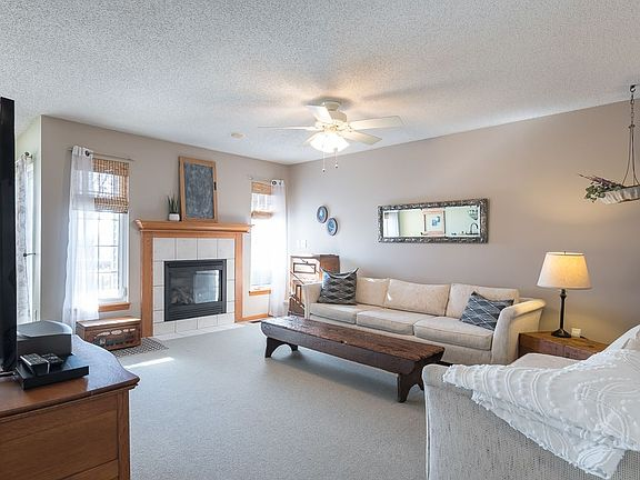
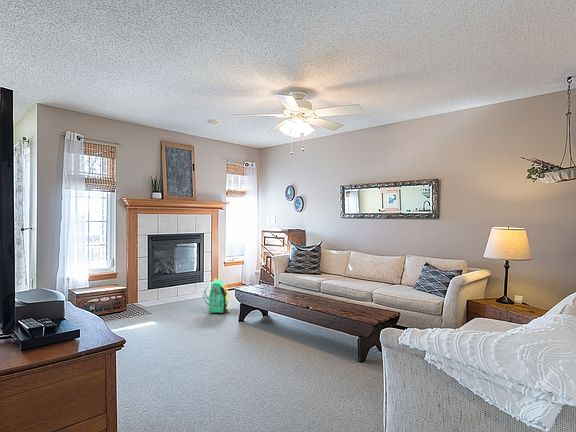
+ backpack [202,278,232,315]
